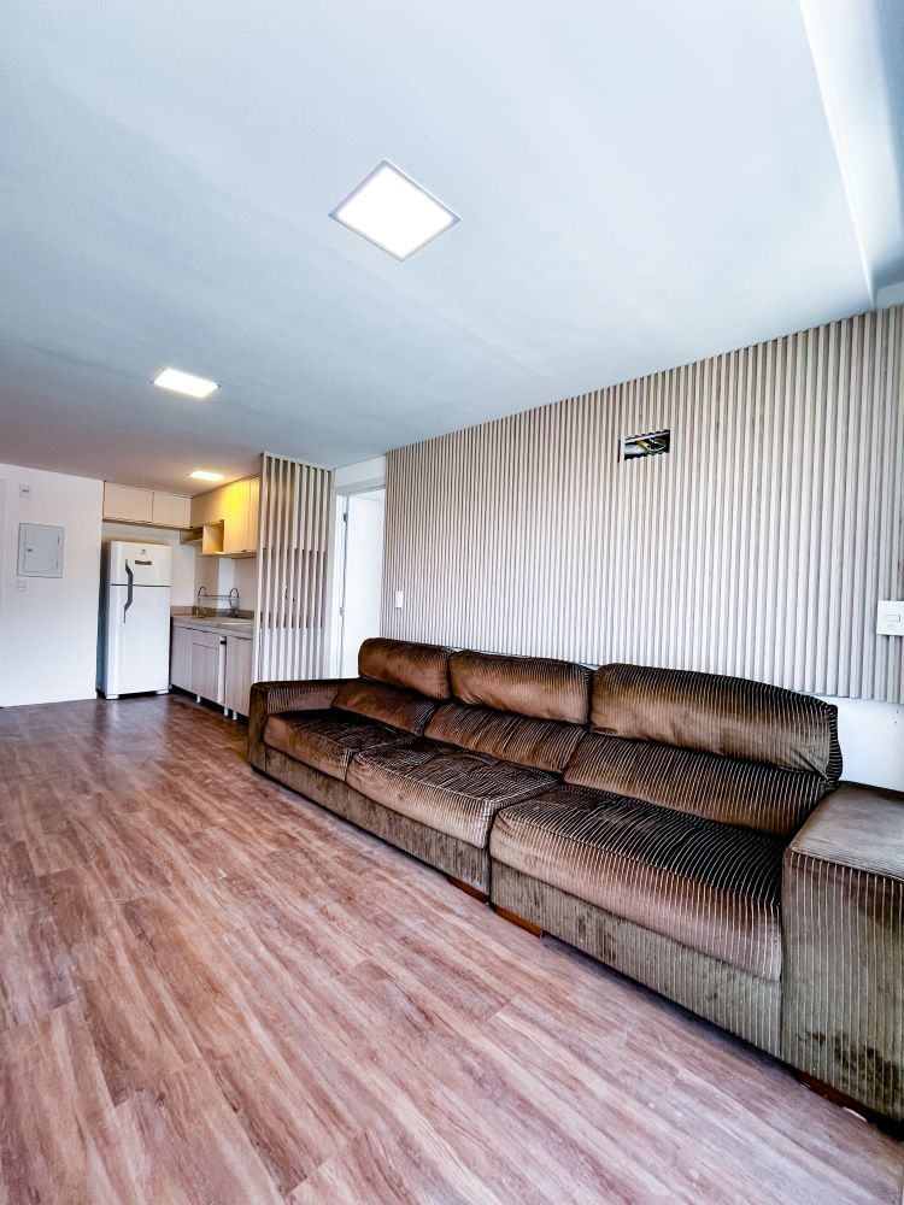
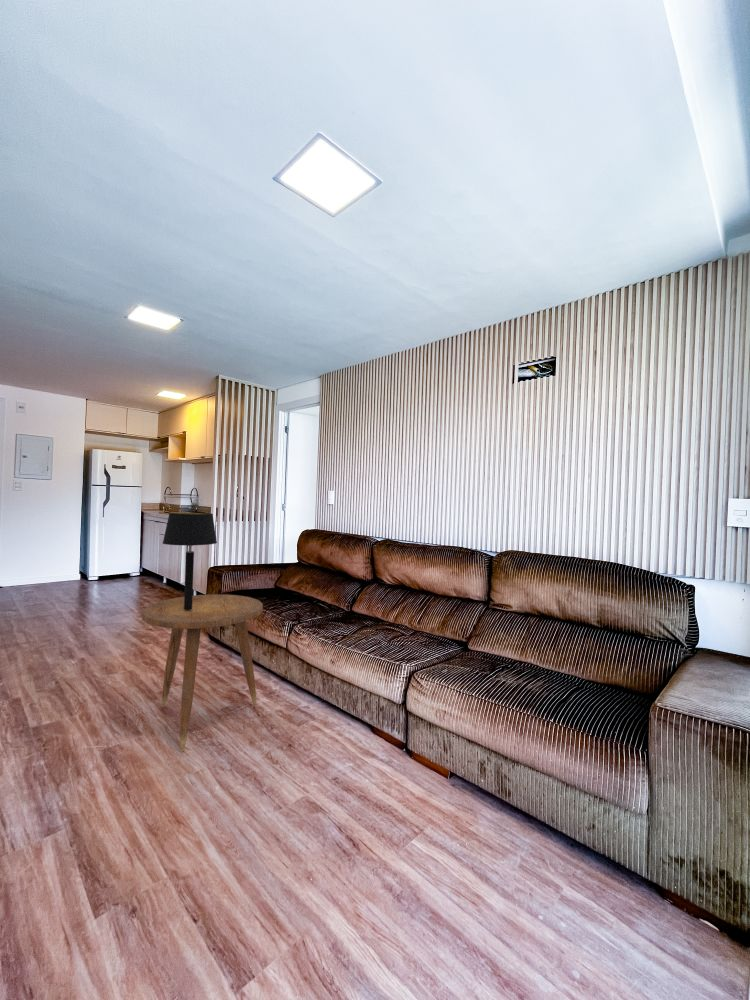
+ side table [141,593,264,753]
+ table lamp [162,512,218,610]
